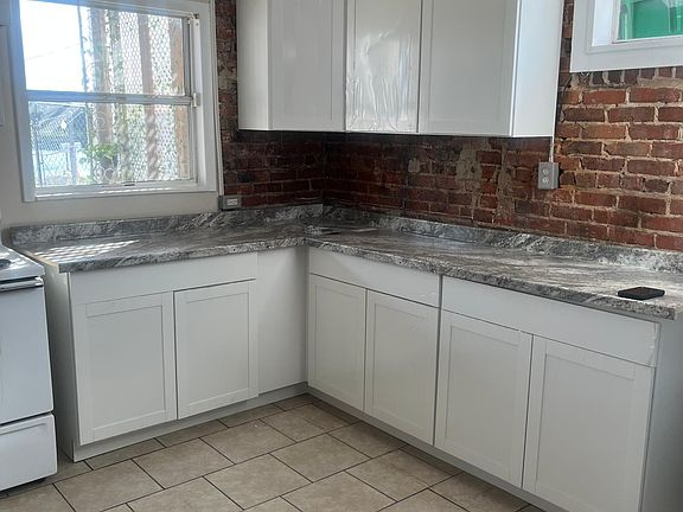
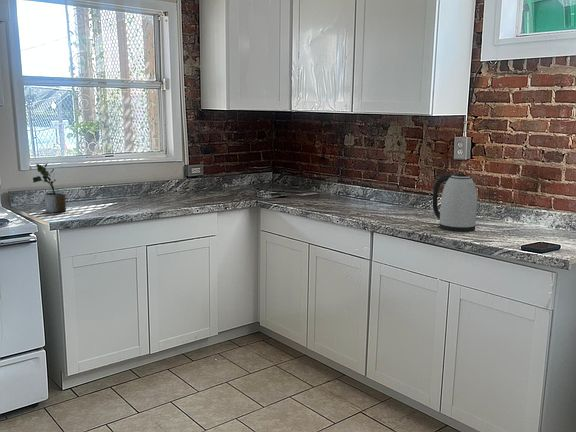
+ potted plant [32,162,67,214]
+ kettle [432,173,478,233]
